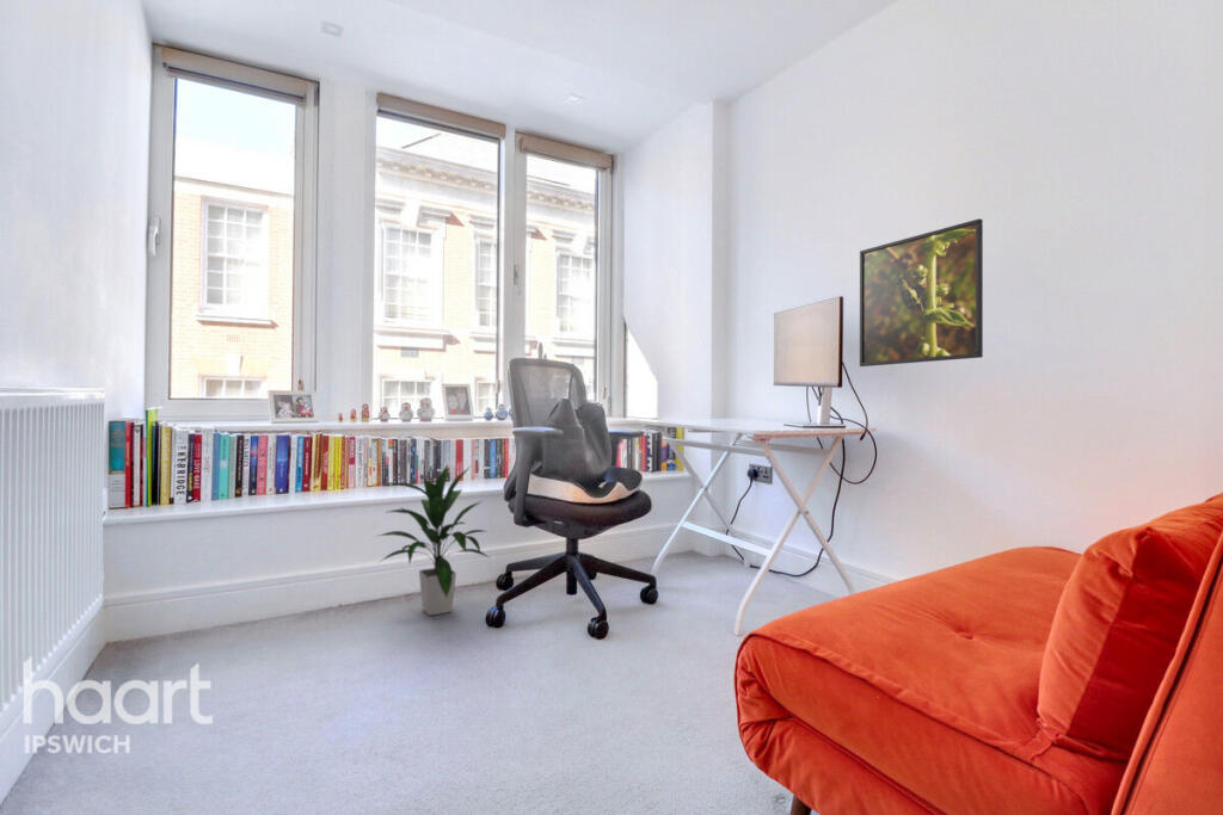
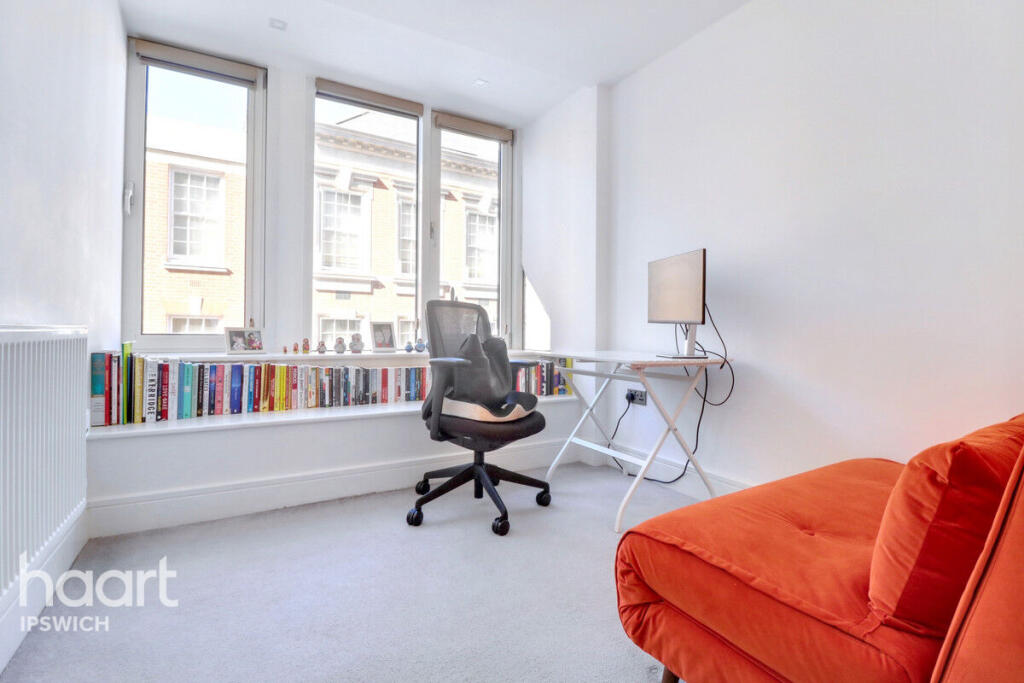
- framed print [859,217,984,368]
- indoor plant [374,464,490,617]
